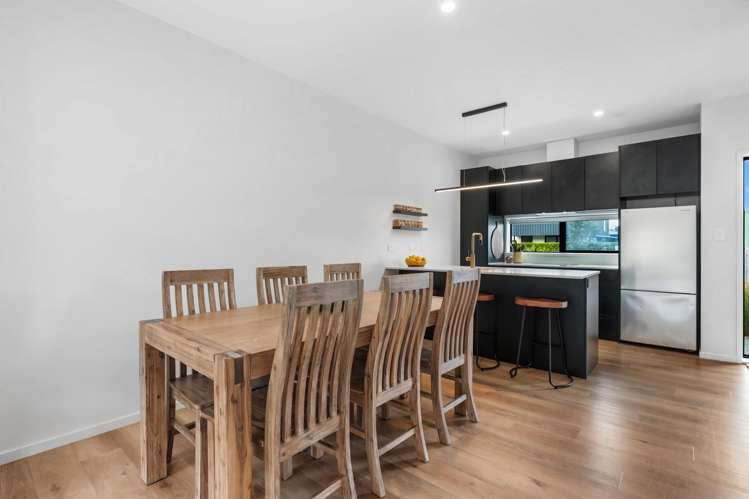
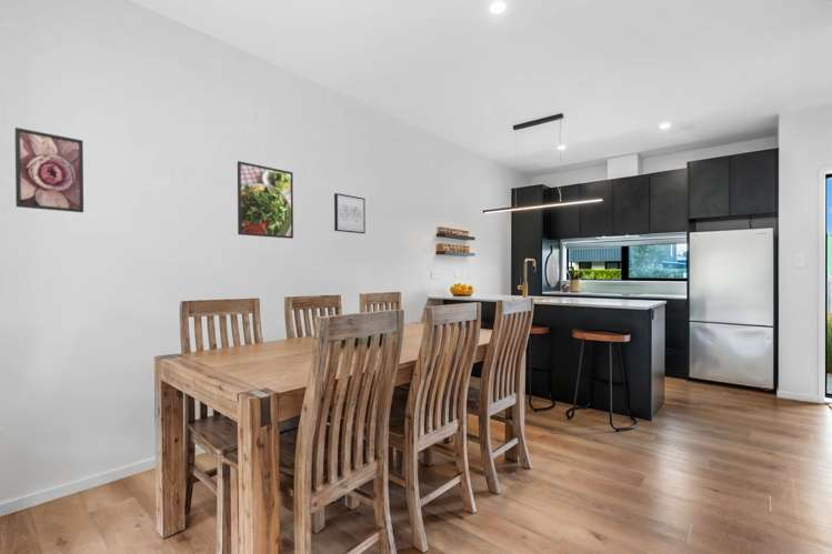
+ wall art [333,192,367,234]
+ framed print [237,160,294,240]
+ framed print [14,127,84,213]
